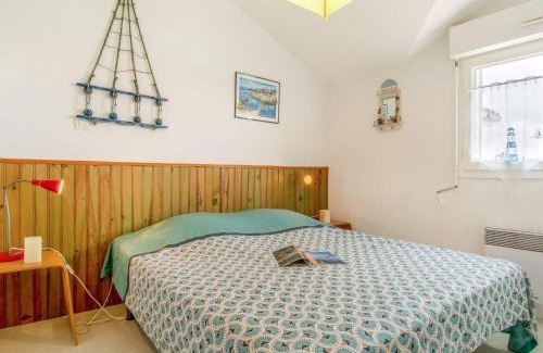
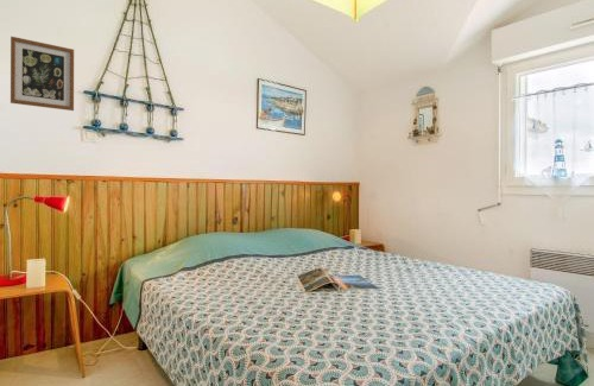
+ wall art [10,36,75,112]
